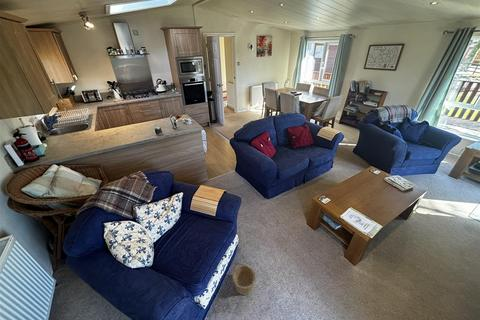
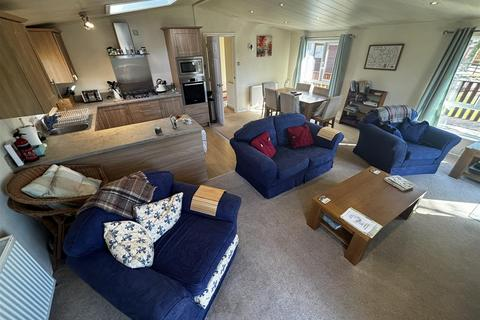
- basket [231,261,257,296]
